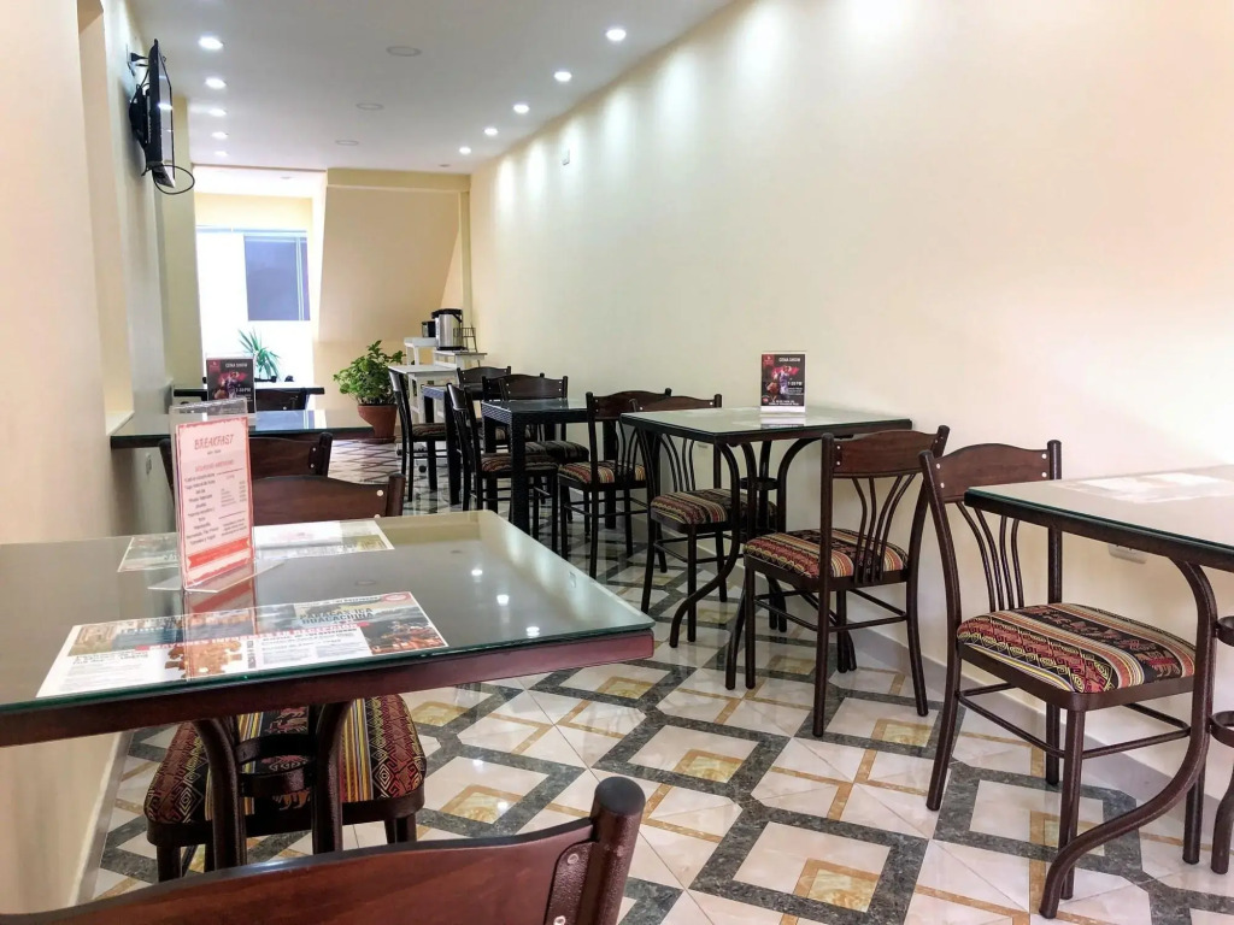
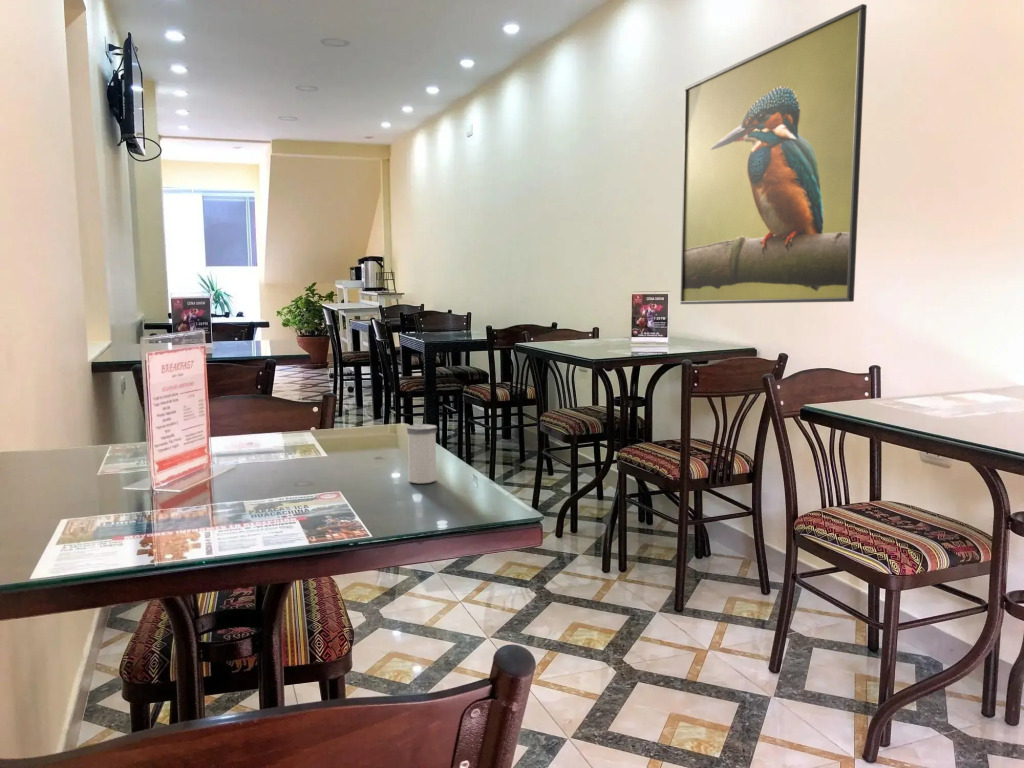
+ salt shaker [405,423,438,484]
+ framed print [679,3,868,305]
